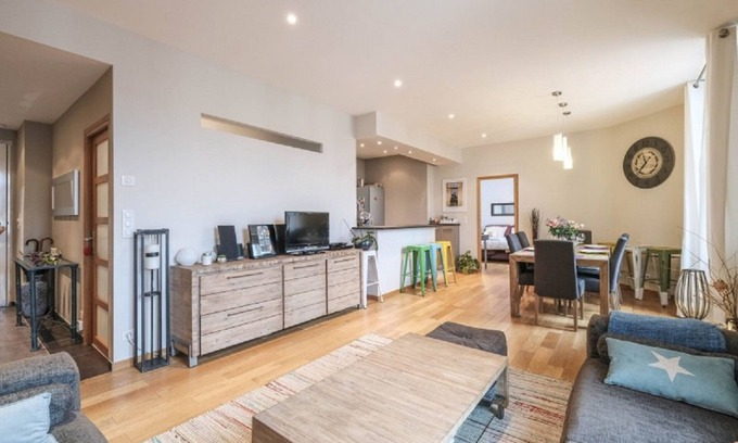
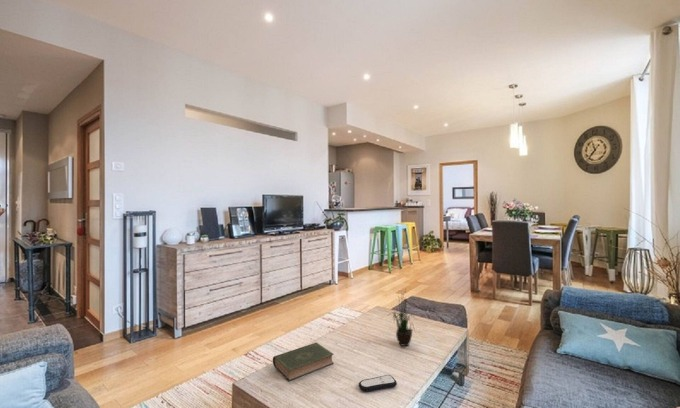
+ remote control [358,374,398,393]
+ potted plant [388,289,417,347]
+ book [272,341,335,382]
